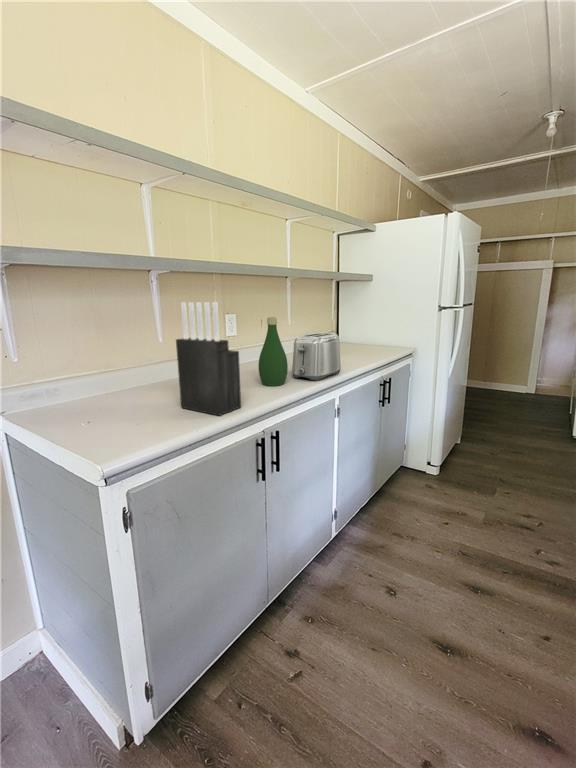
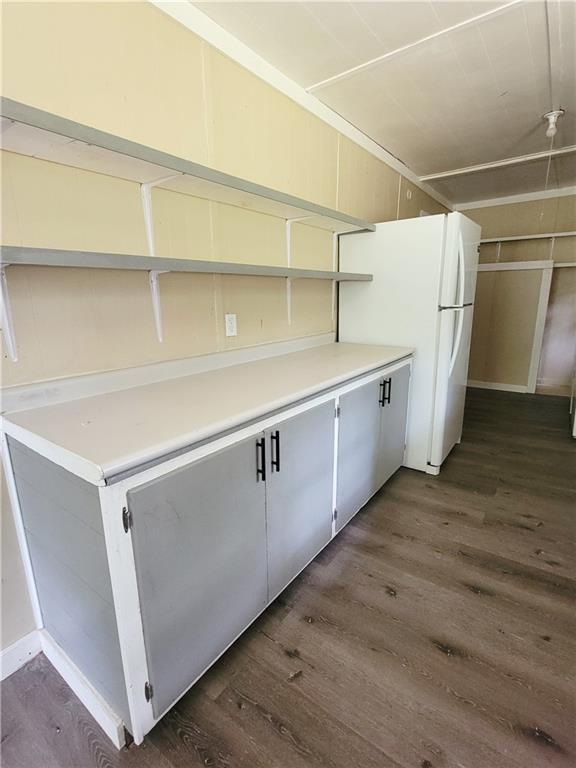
- toaster [291,332,342,382]
- knife block [175,301,242,417]
- bottle [258,316,289,387]
